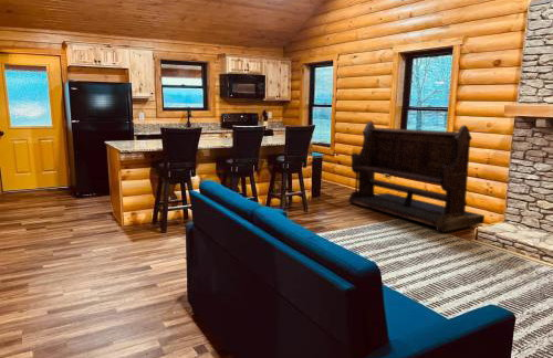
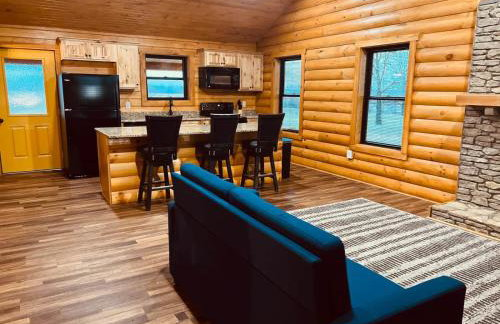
- bench [348,120,486,233]
